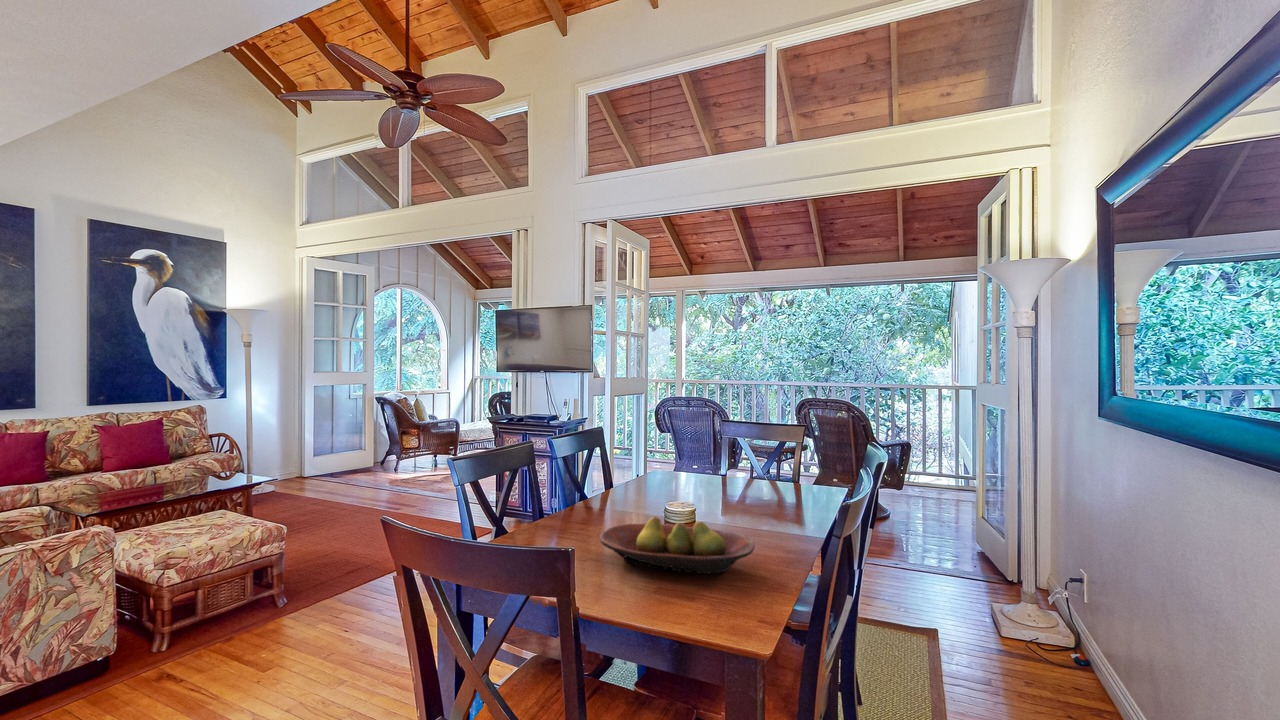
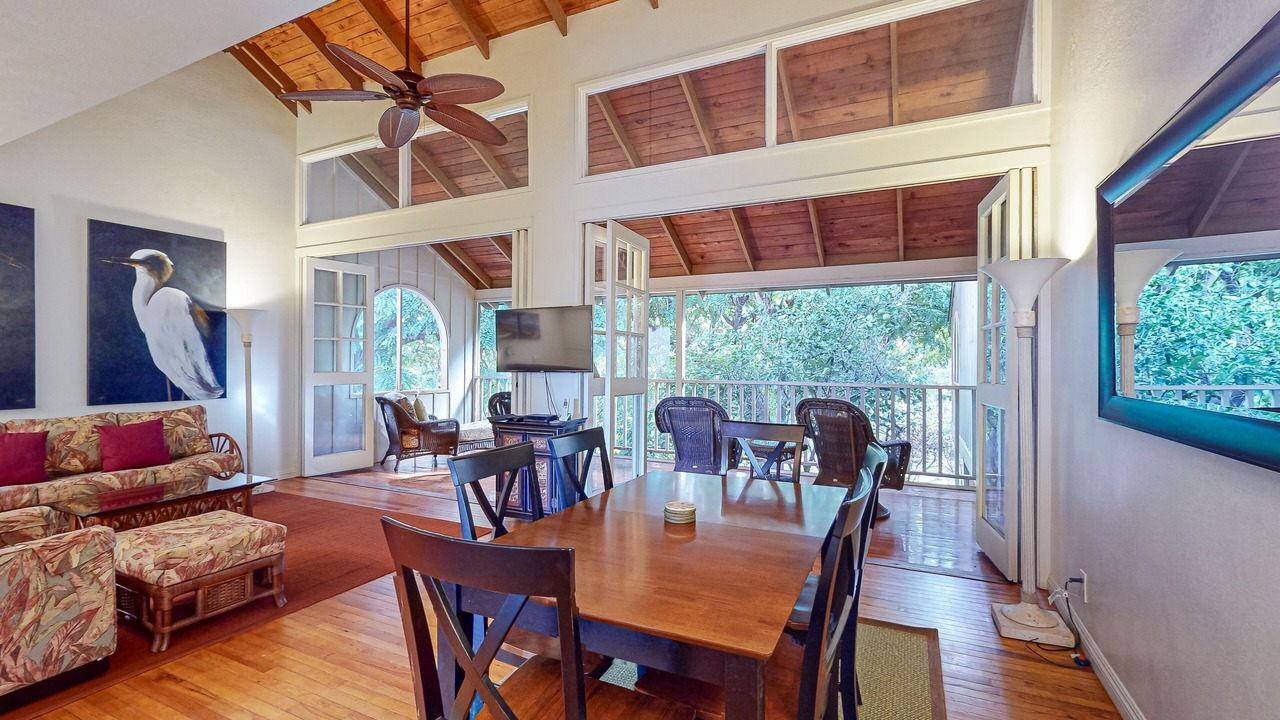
- fruit bowl [599,515,756,575]
